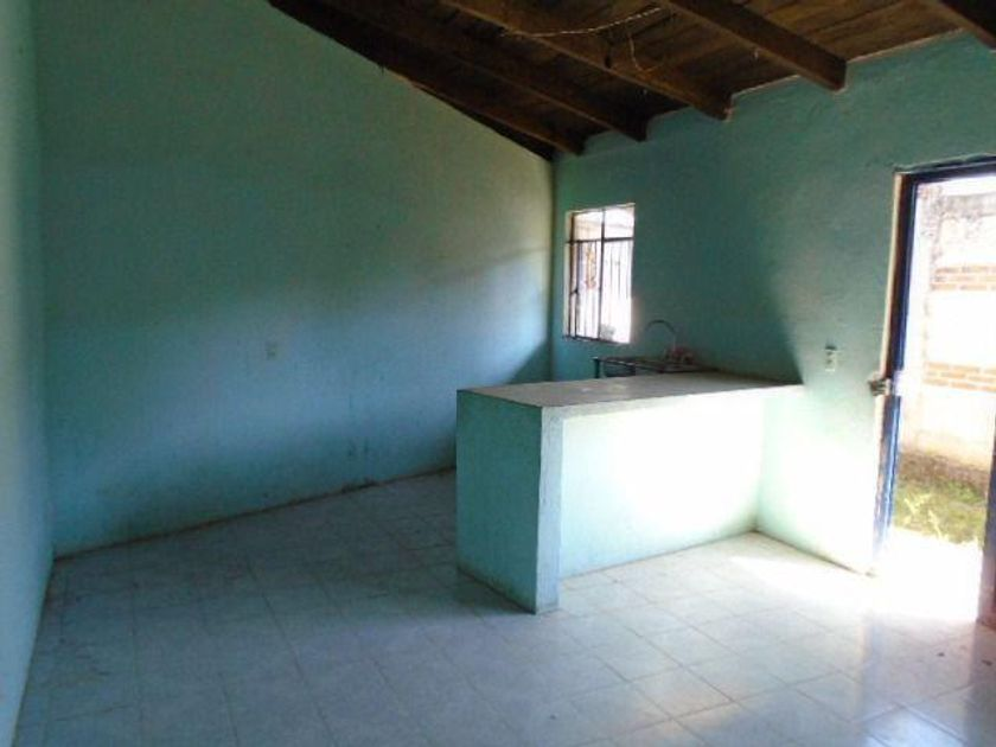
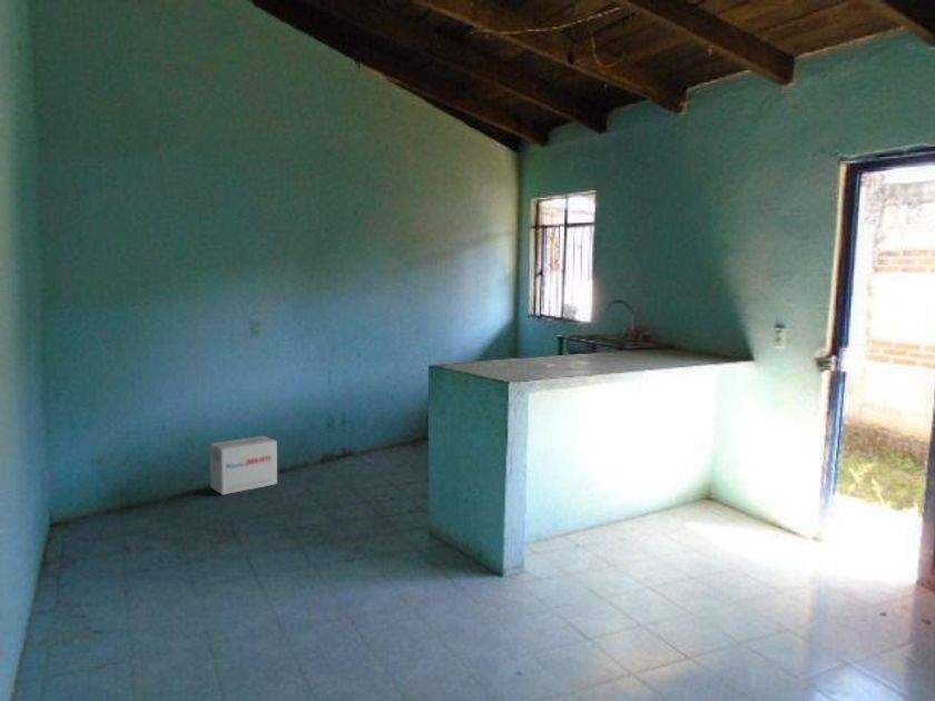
+ cardboard box [209,435,278,496]
